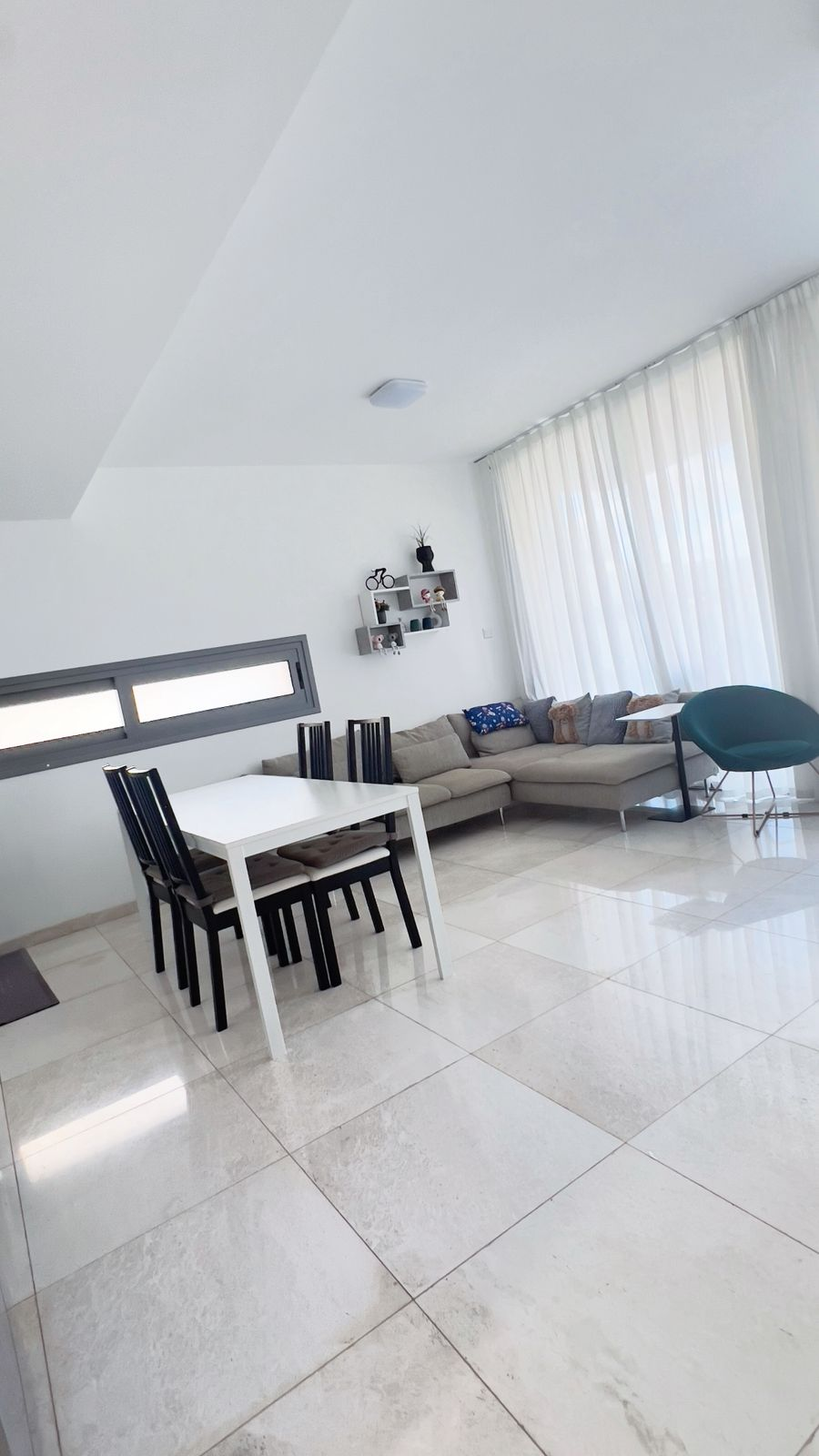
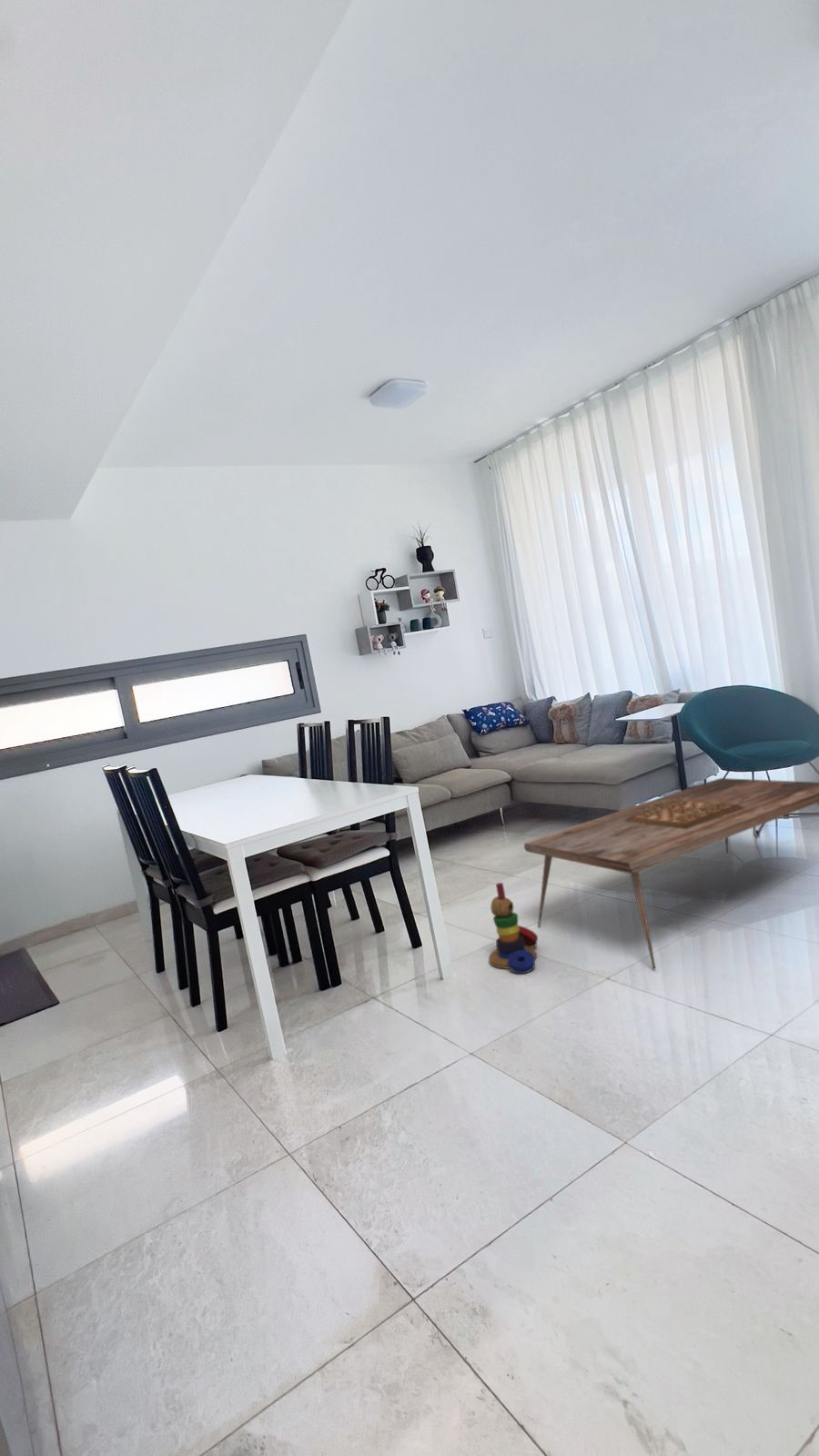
+ stacking toy [488,882,539,975]
+ coffee table [523,777,819,970]
